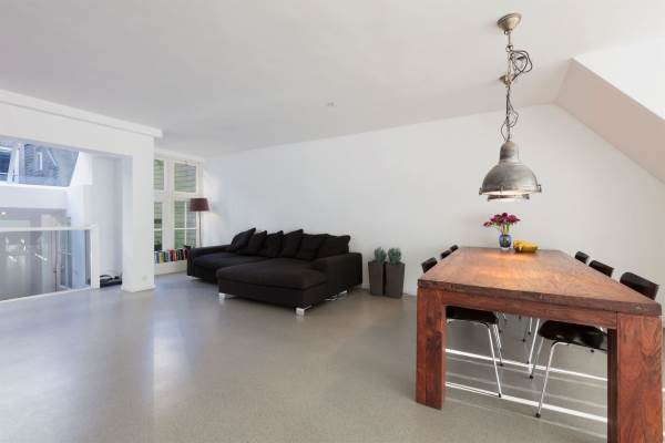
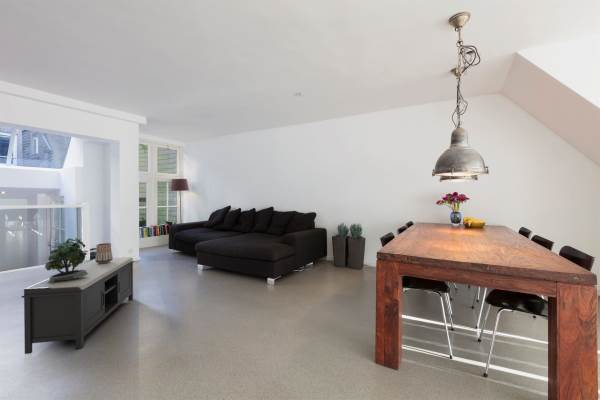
+ ceramic vessel [94,242,114,263]
+ potted plant [44,236,89,283]
+ bench [21,256,135,355]
